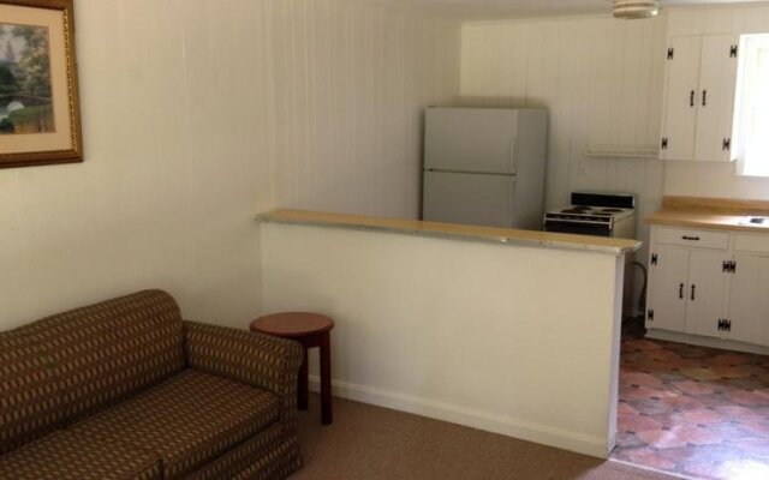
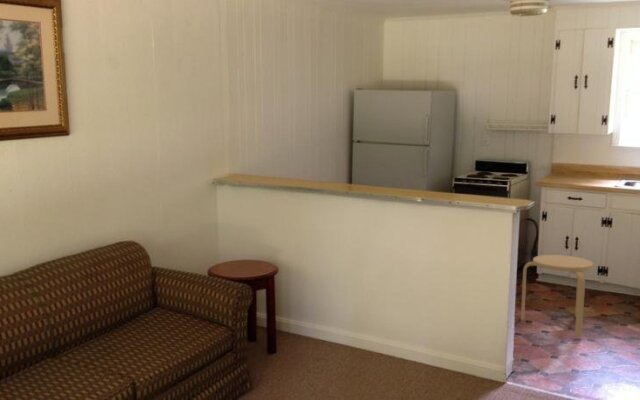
+ stool [520,254,594,338]
